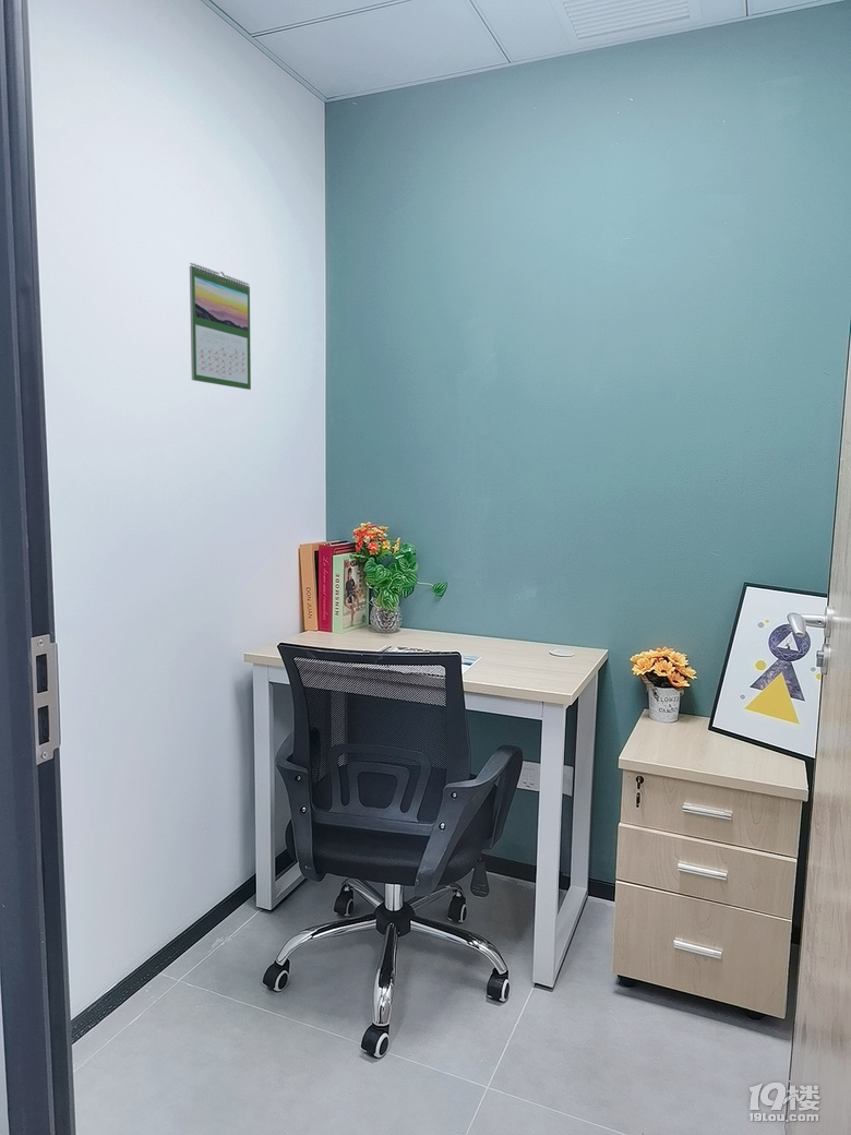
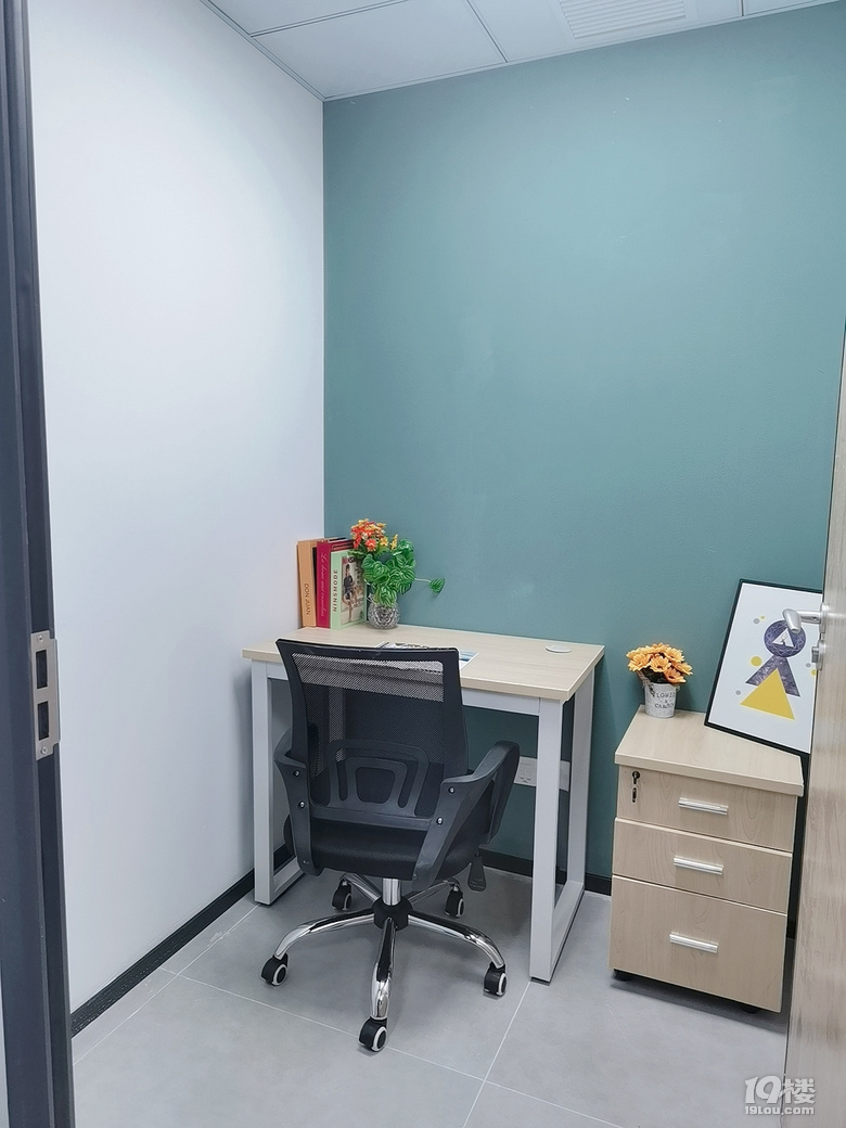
- calendar [189,262,252,391]
